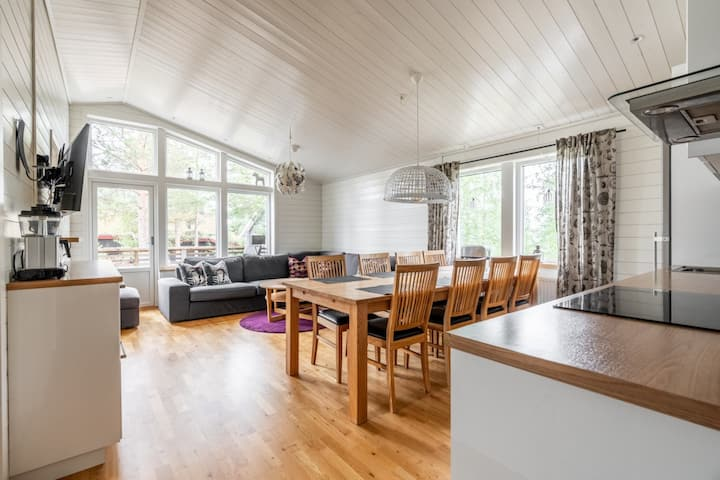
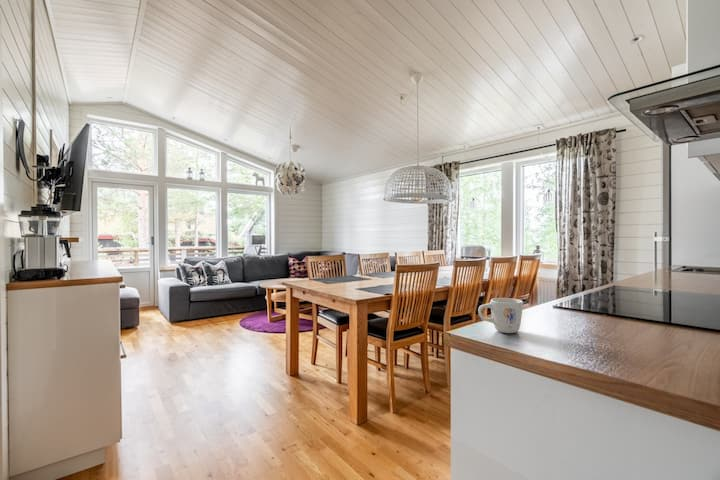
+ mug [477,297,524,334]
